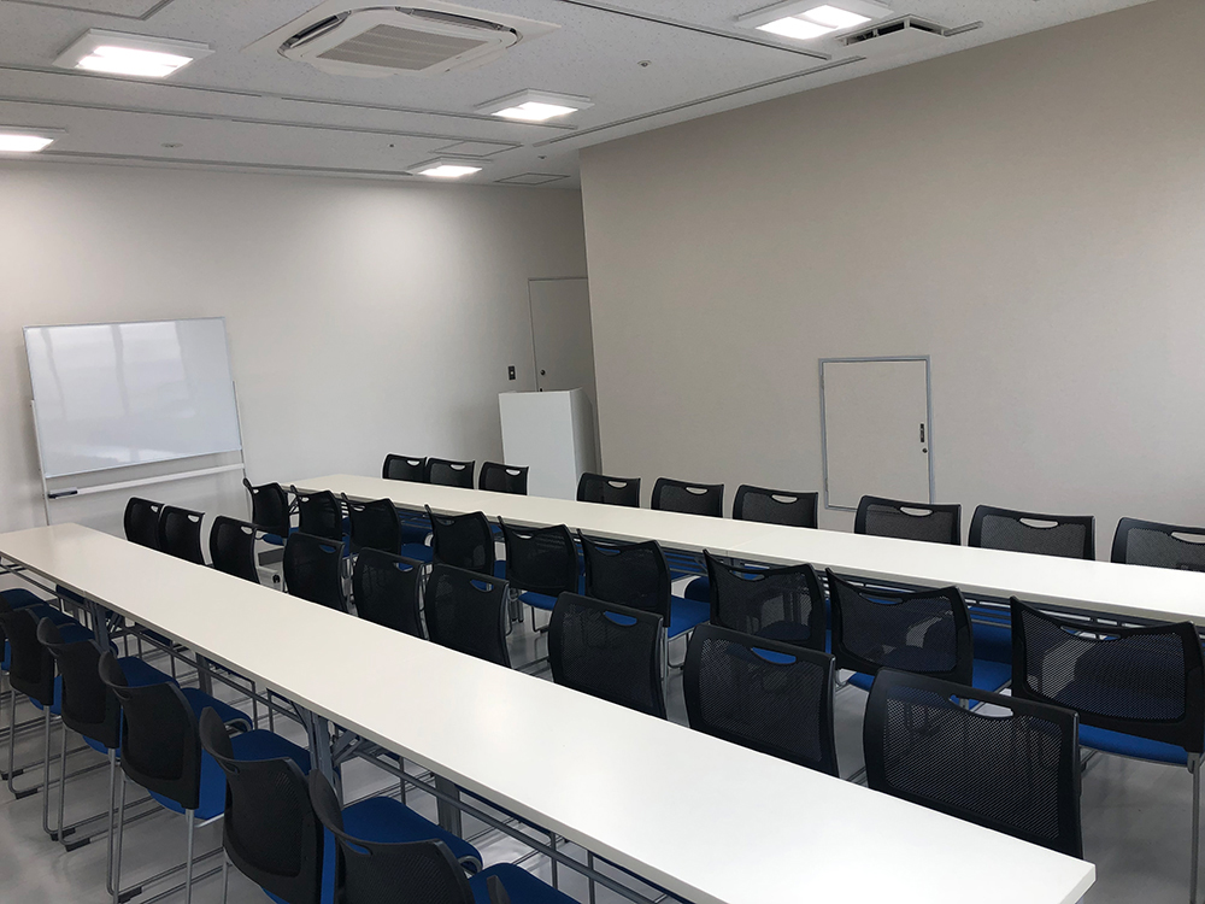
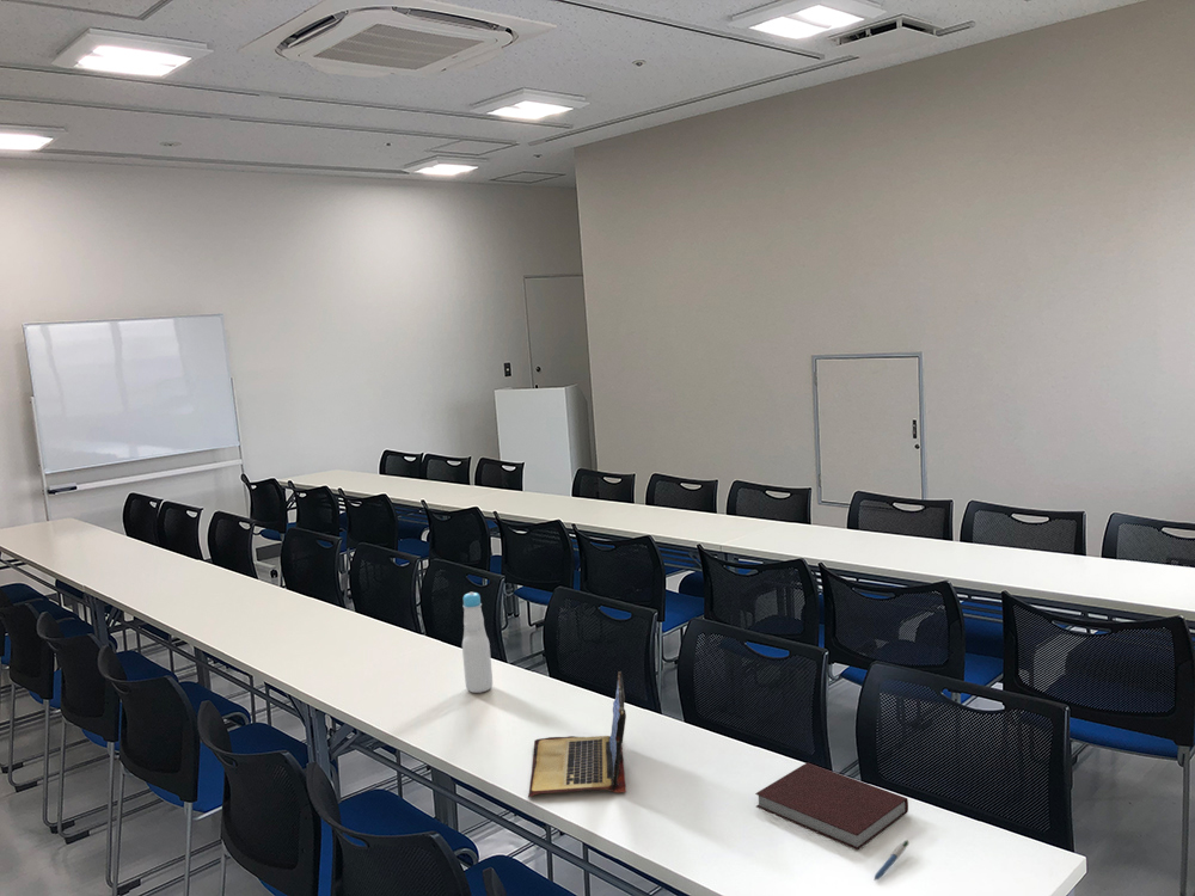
+ laptop [527,670,627,799]
+ bottle [461,591,494,694]
+ pen [874,840,911,882]
+ notebook [754,761,909,851]
